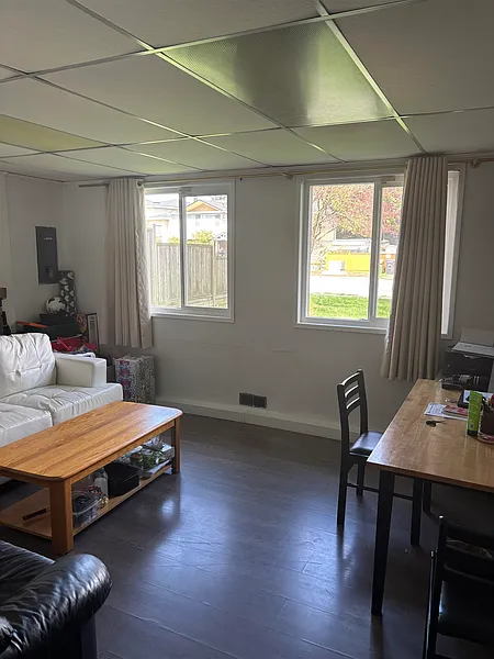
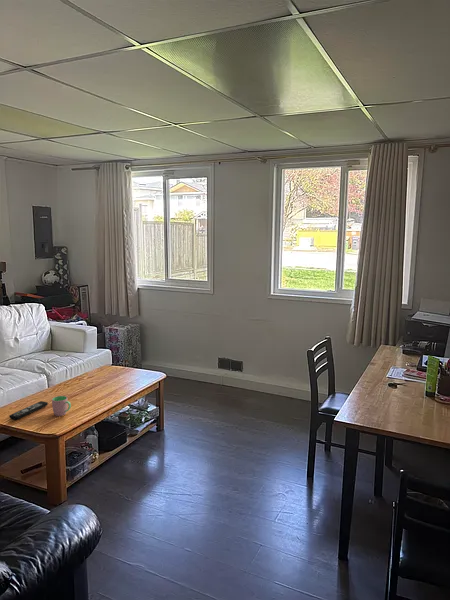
+ cup [51,395,72,417]
+ remote control [8,400,49,421]
